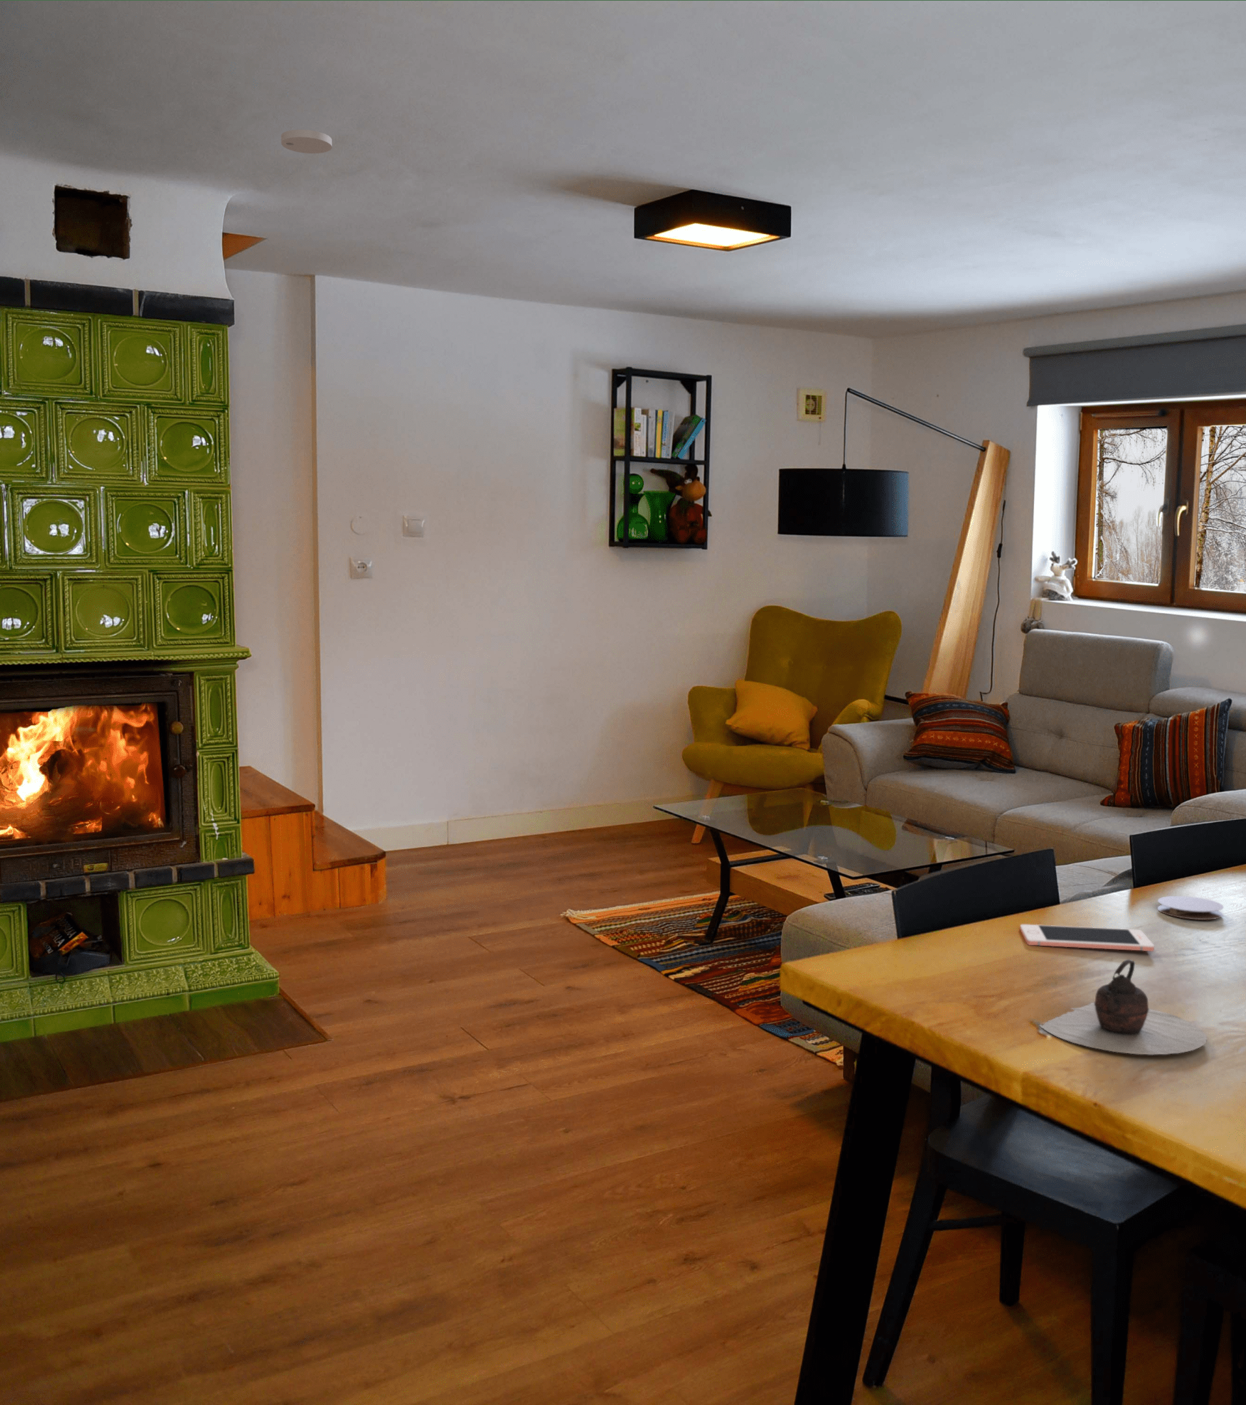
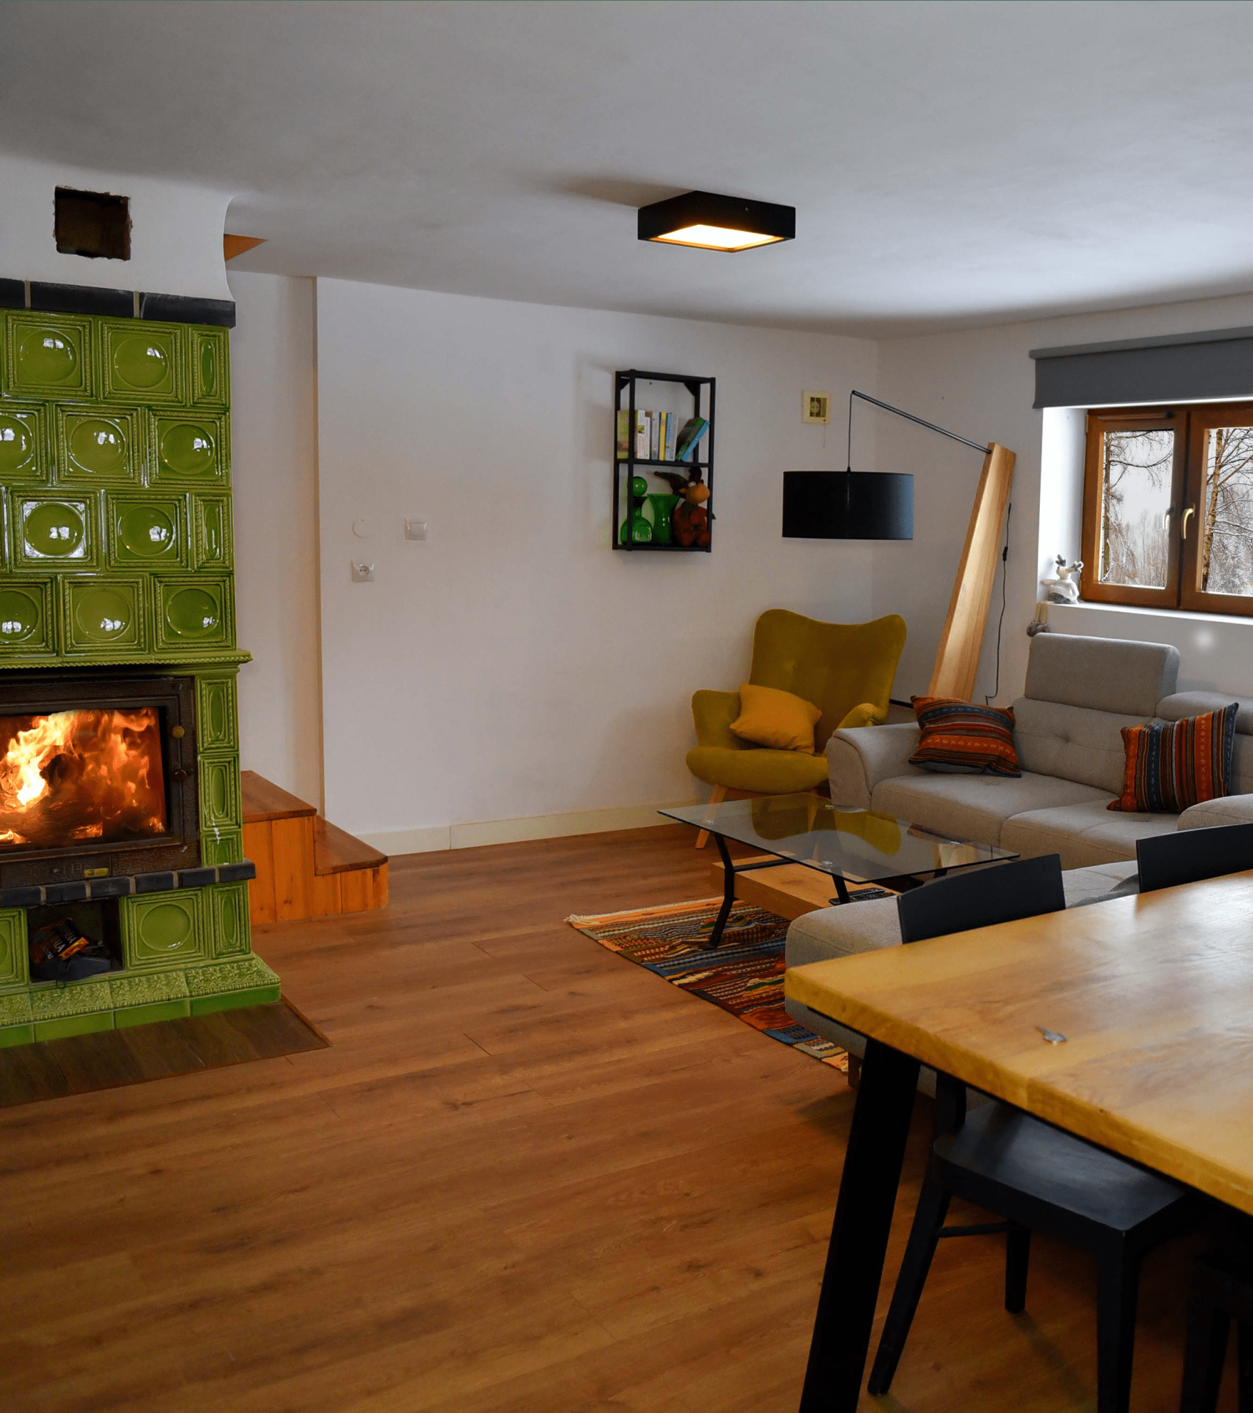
- teapot [1038,959,1208,1055]
- coaster [1156,895,1224,920]
- cell phone [1019,924,1155,952]
- smoke detector [280,129,333,154]
